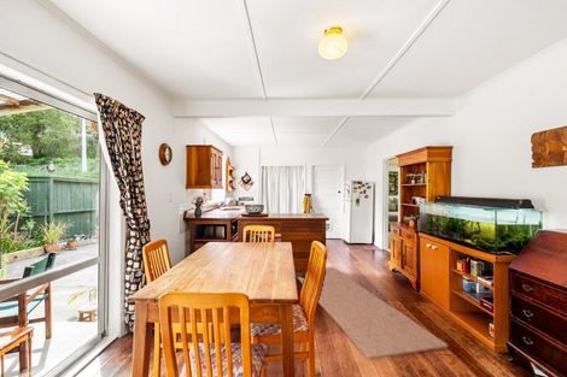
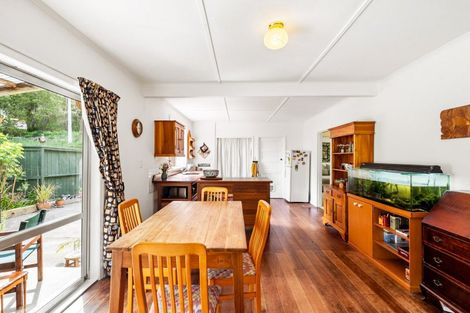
- rug [296,266,449,360]
